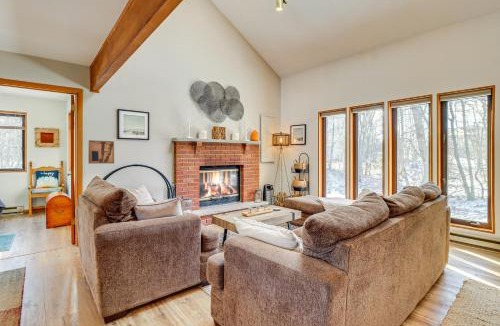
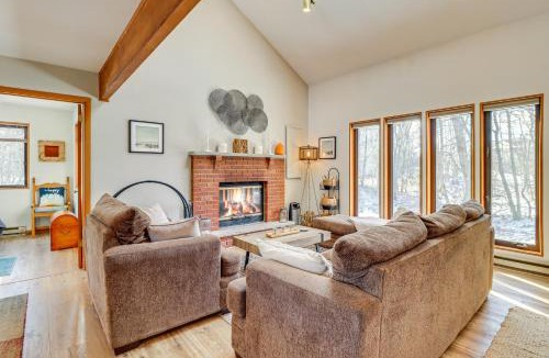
- wall art [87,139,115,165]
